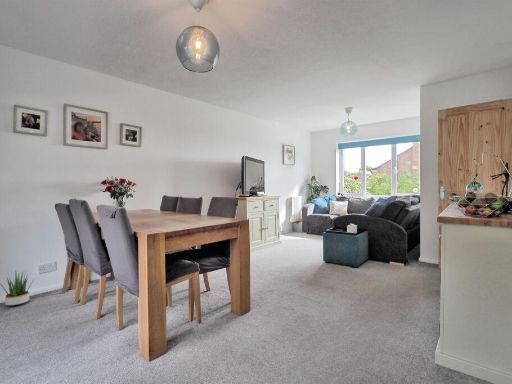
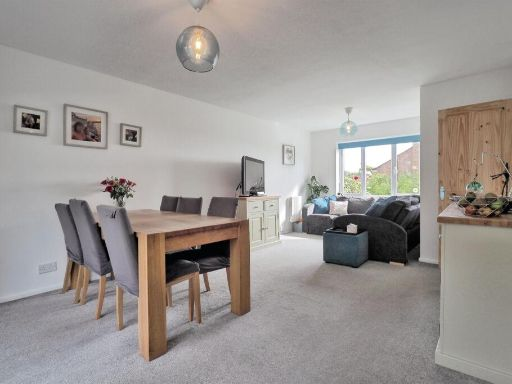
- potted plant [0,270,35,307]
